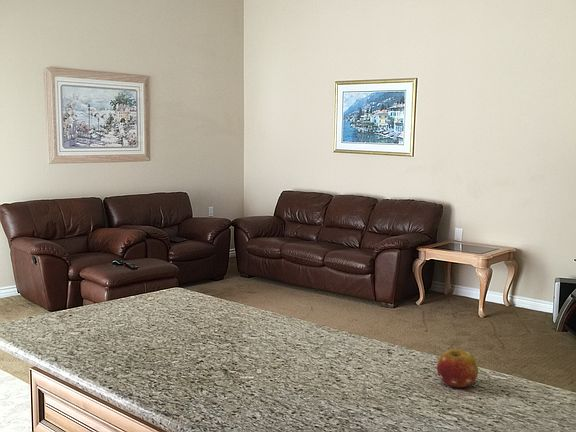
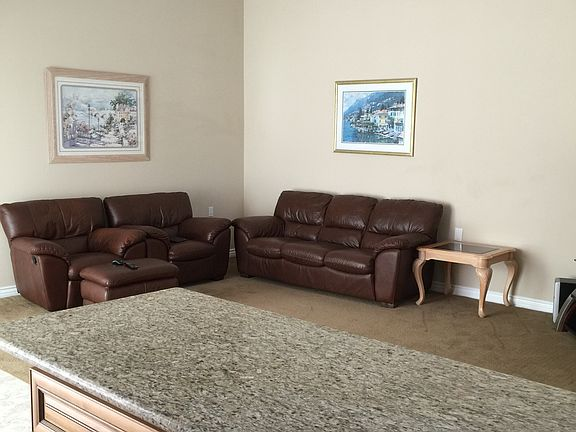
- fruit [436,349,479,388]
